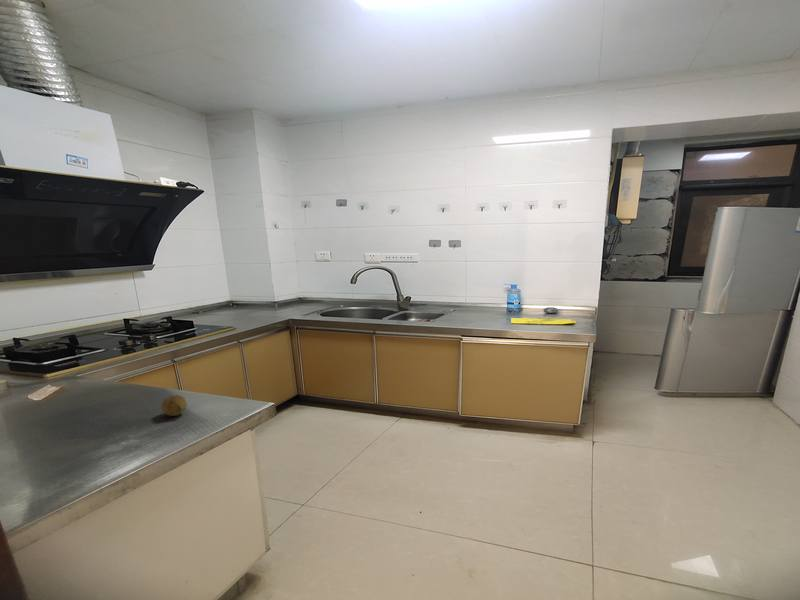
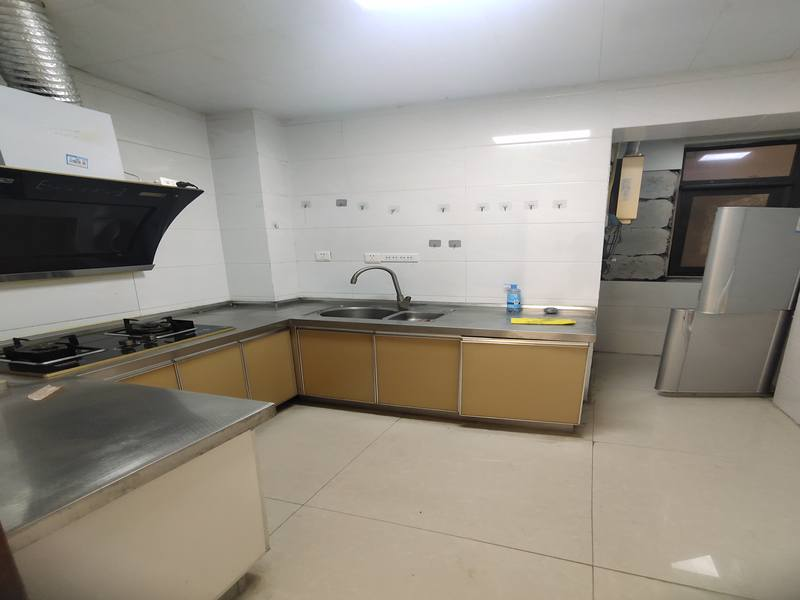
- fruit [160,394,188,417]
